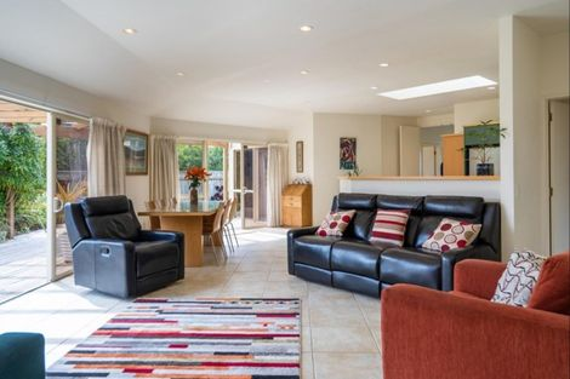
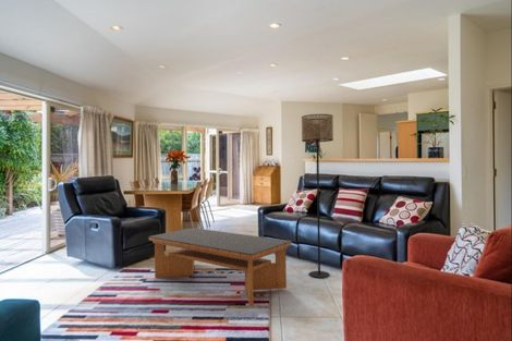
+ coffee table [148,227,293,307]
+ floor lamp [301,113,334,279]
